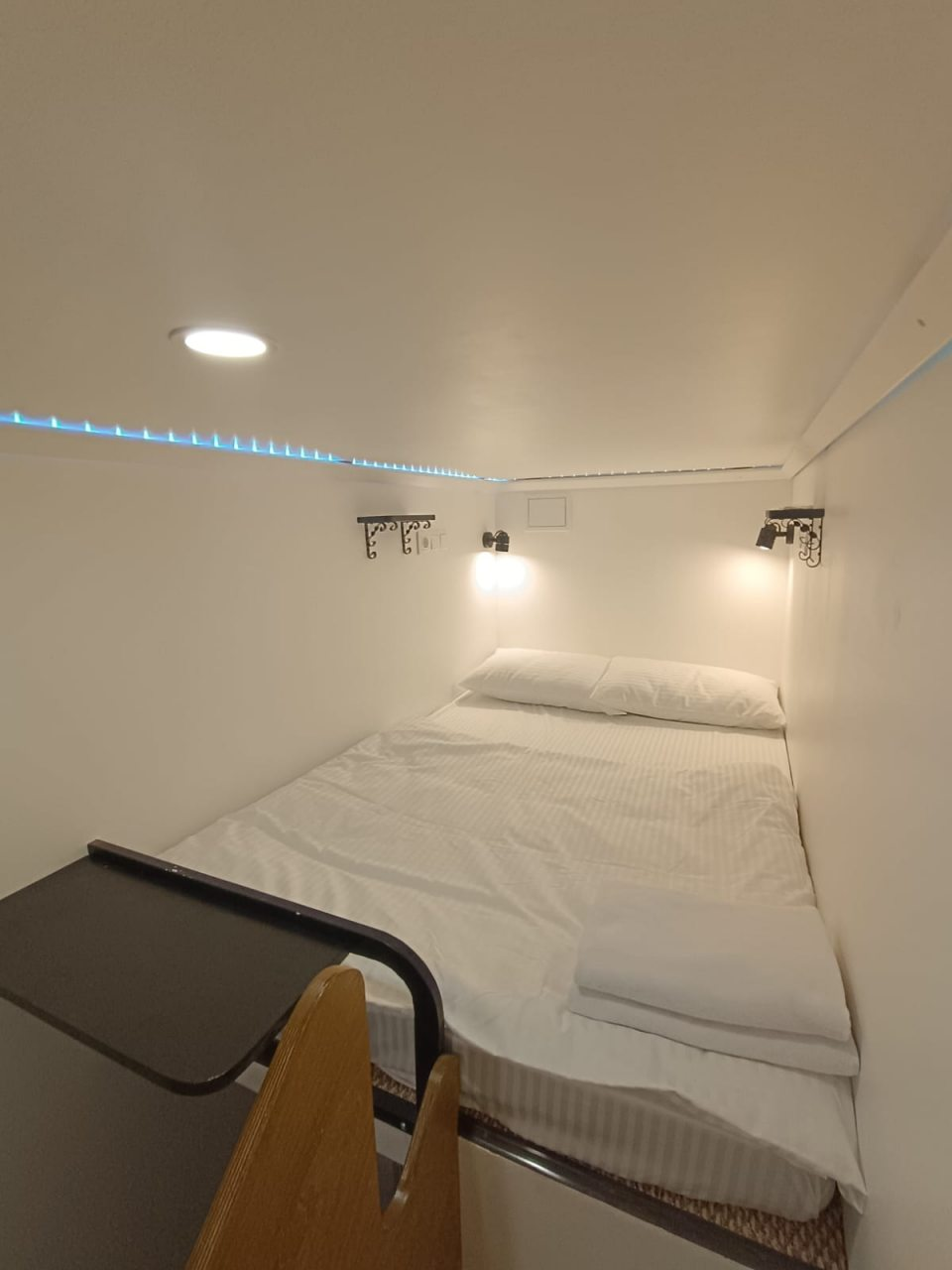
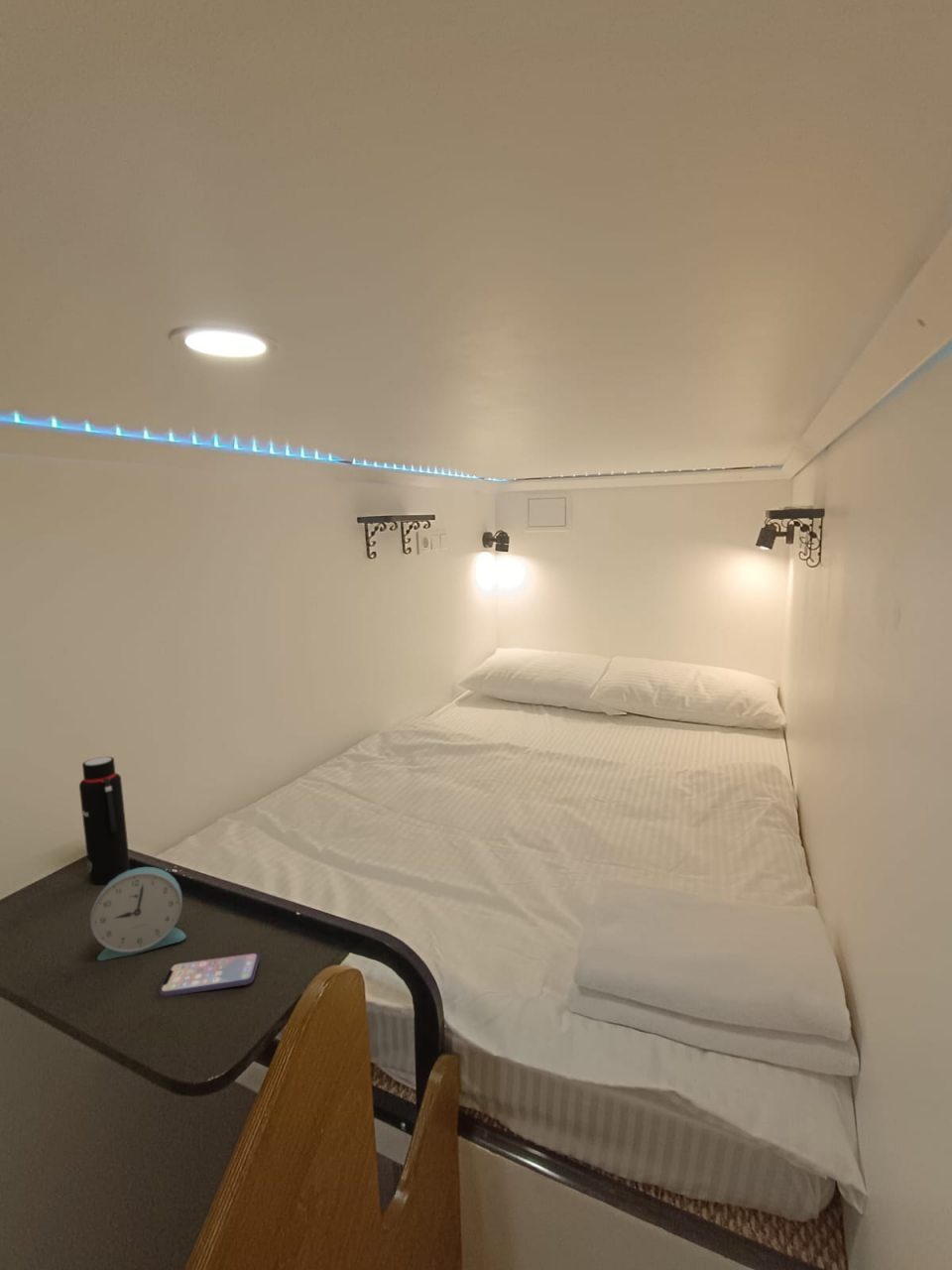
+ smartphone [159,952,260,997]
+ alarm clock [89,866,187,961]
+ water bottle [78,756,131,886]
